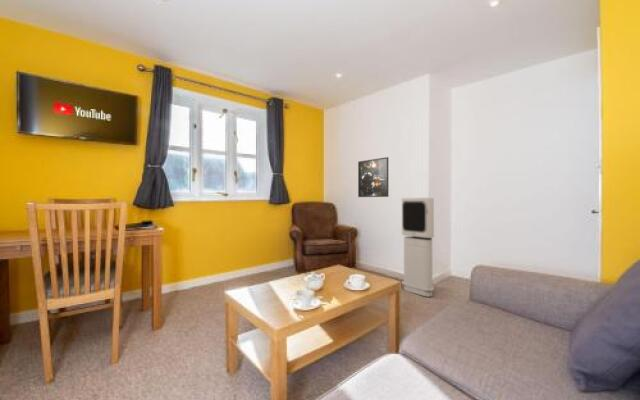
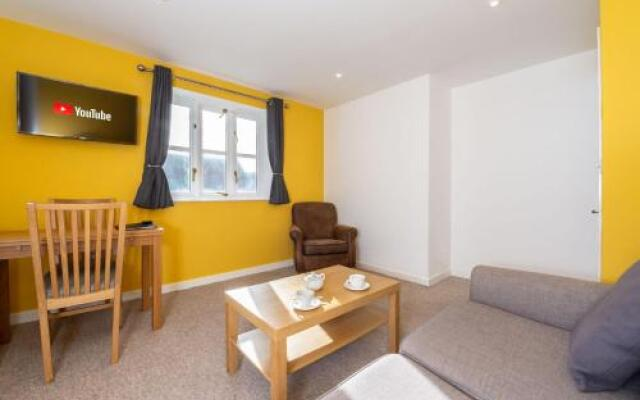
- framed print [357,156,389,198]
- air purifier [401,197,435,298]
